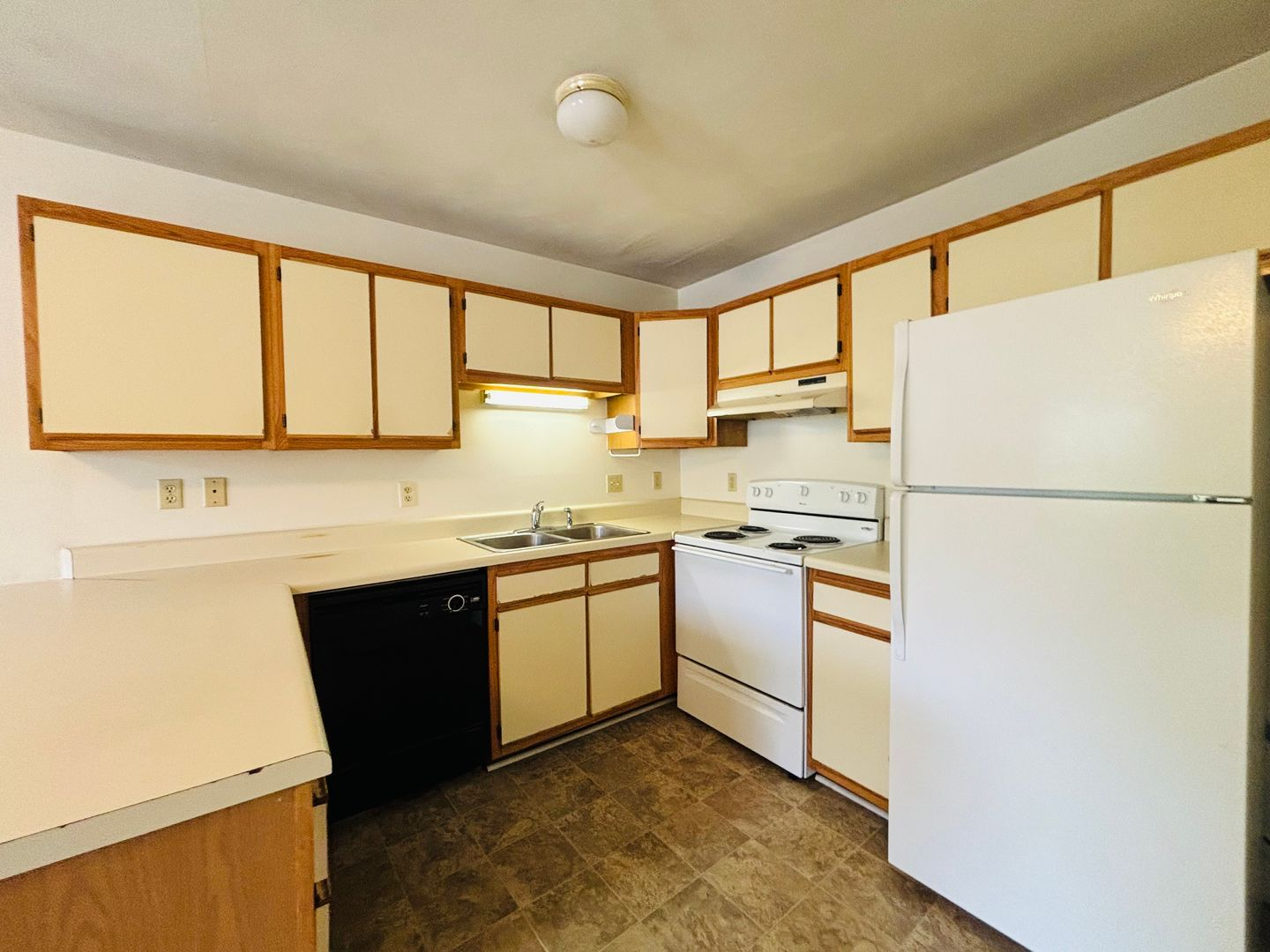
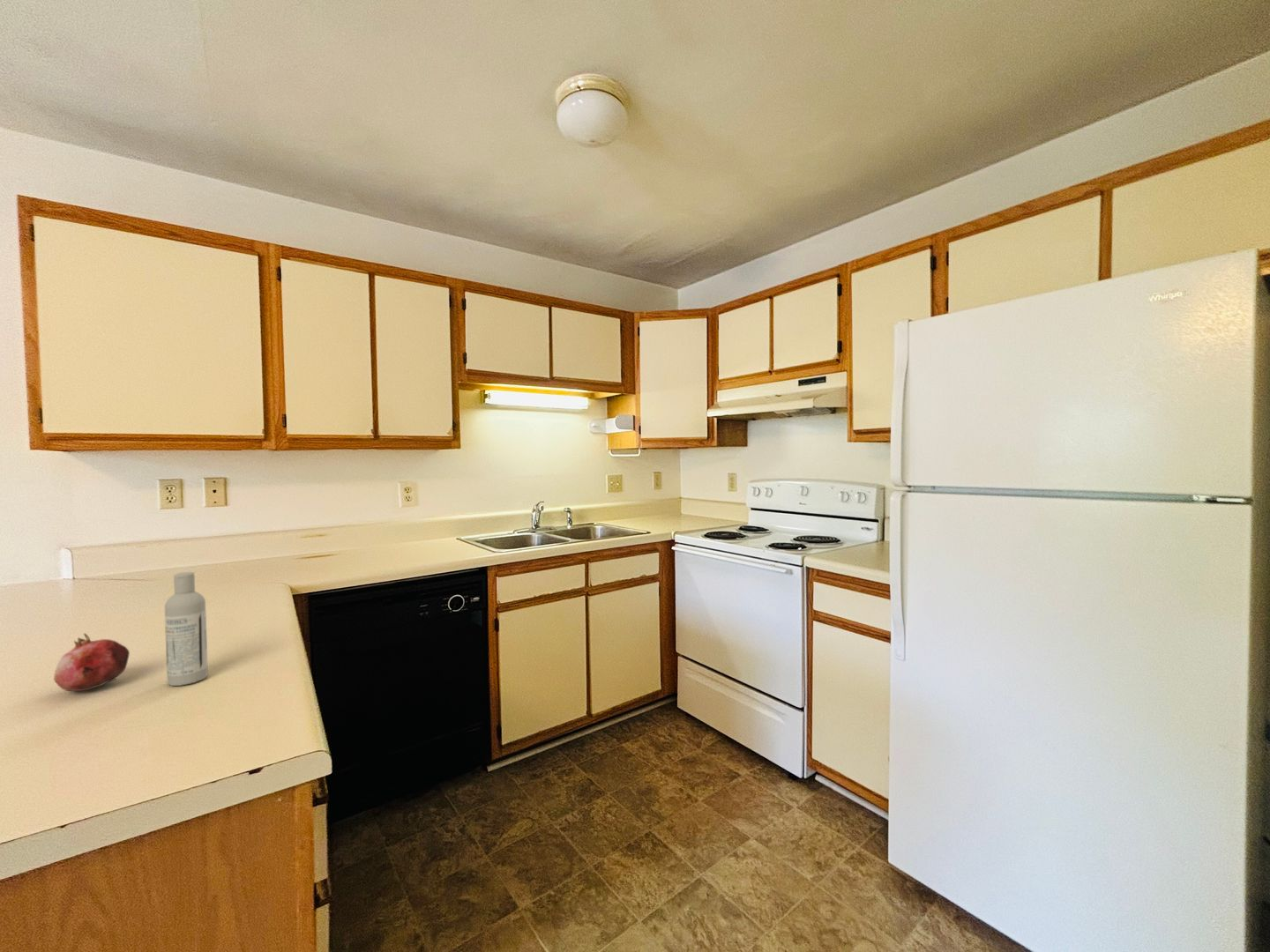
+ fruit [53,632,131,692]
+ bottle [164,571,209,687]
